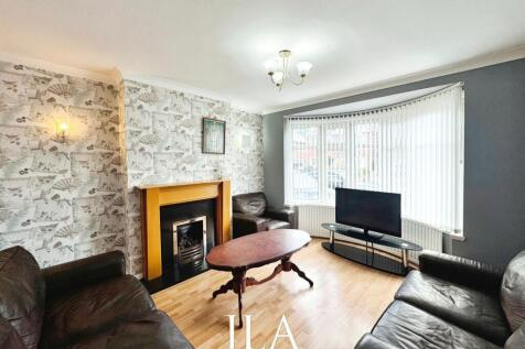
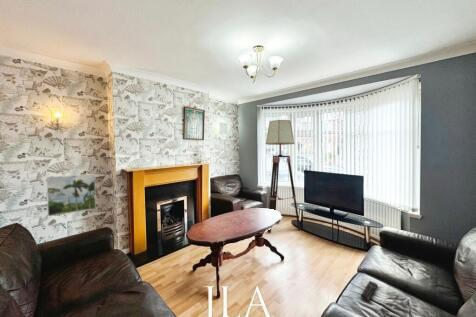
+ floor lamp [265,119,301,234]
+ remote control [360,280,379,302]
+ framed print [46,173,97,217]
